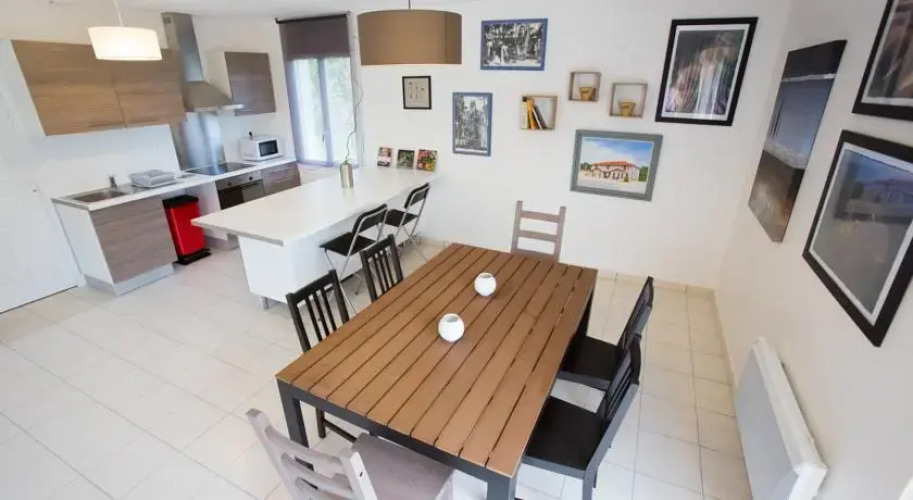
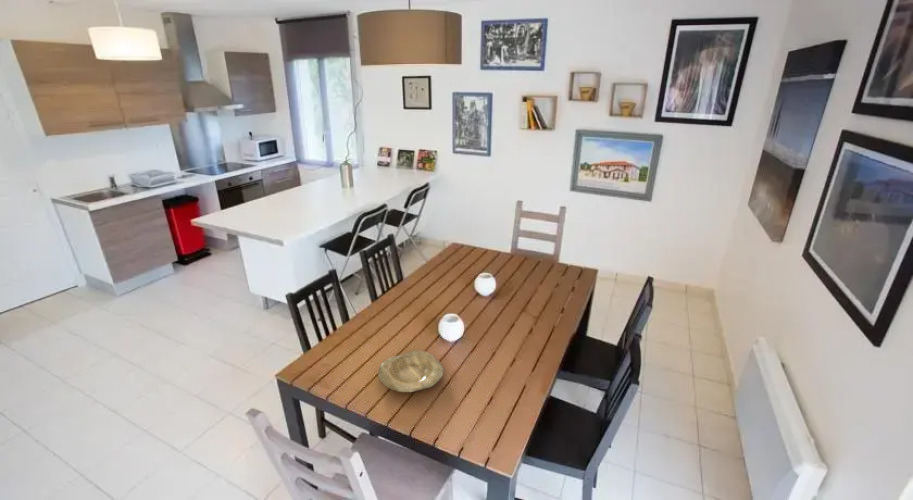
+ plate [377,350,445,393]
